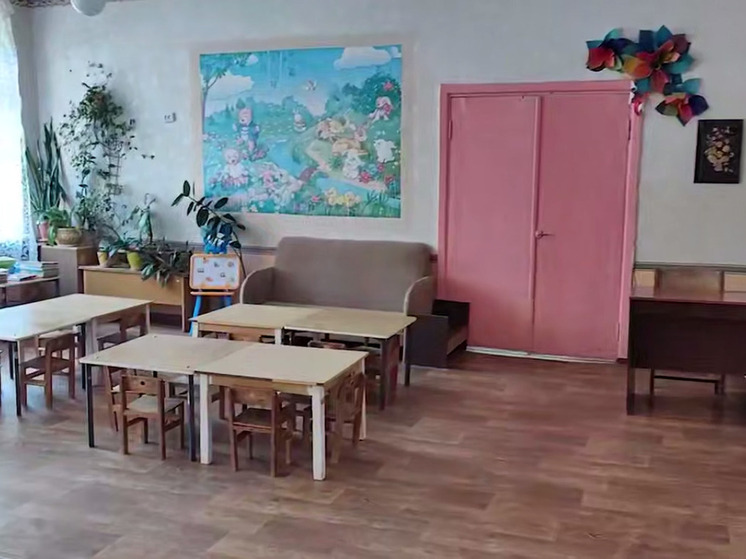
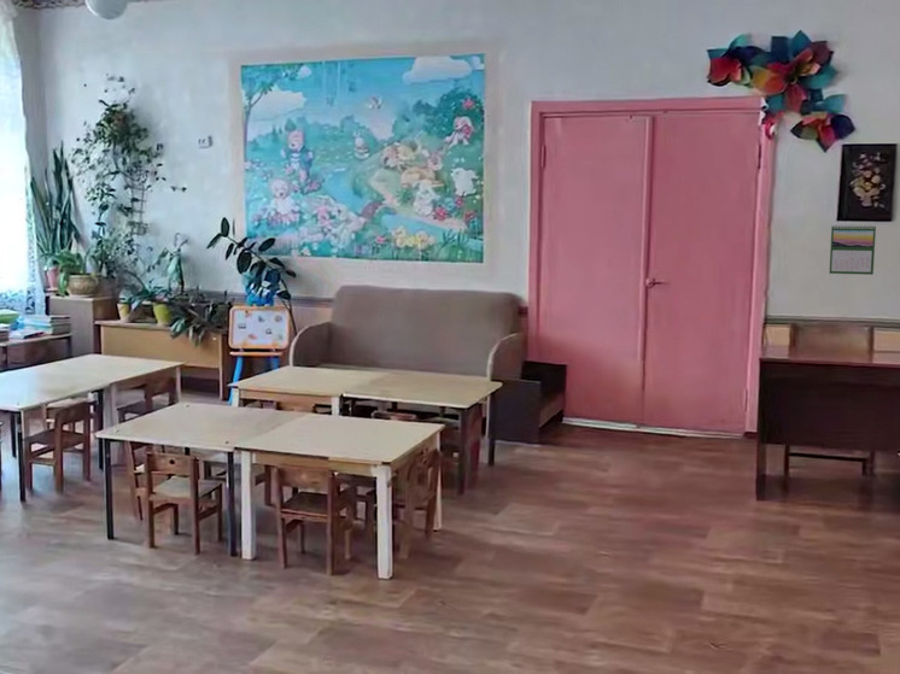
+ calendar [829,223,877,276]
